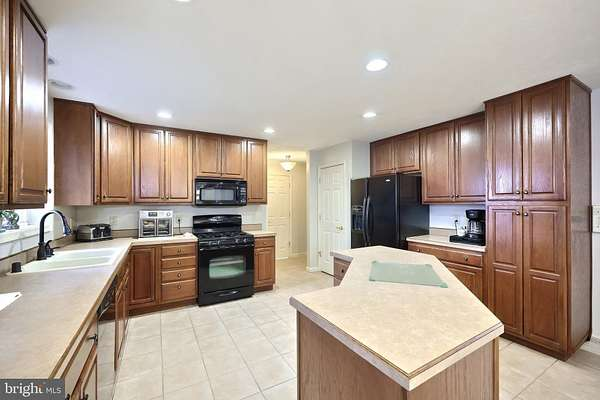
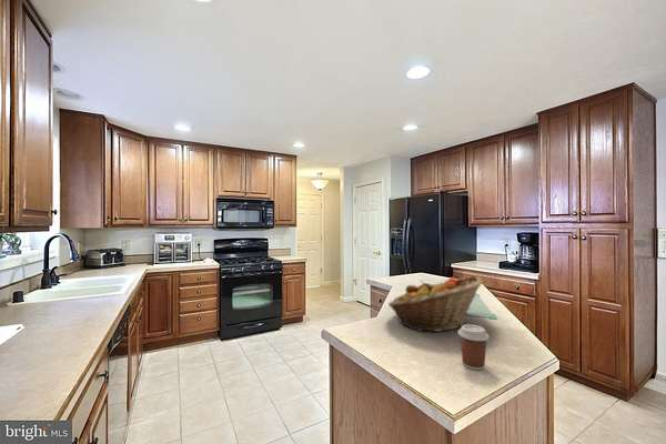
+ fruit basket [387,274,484,333]
+ coffee cup [457,323,490,371]
